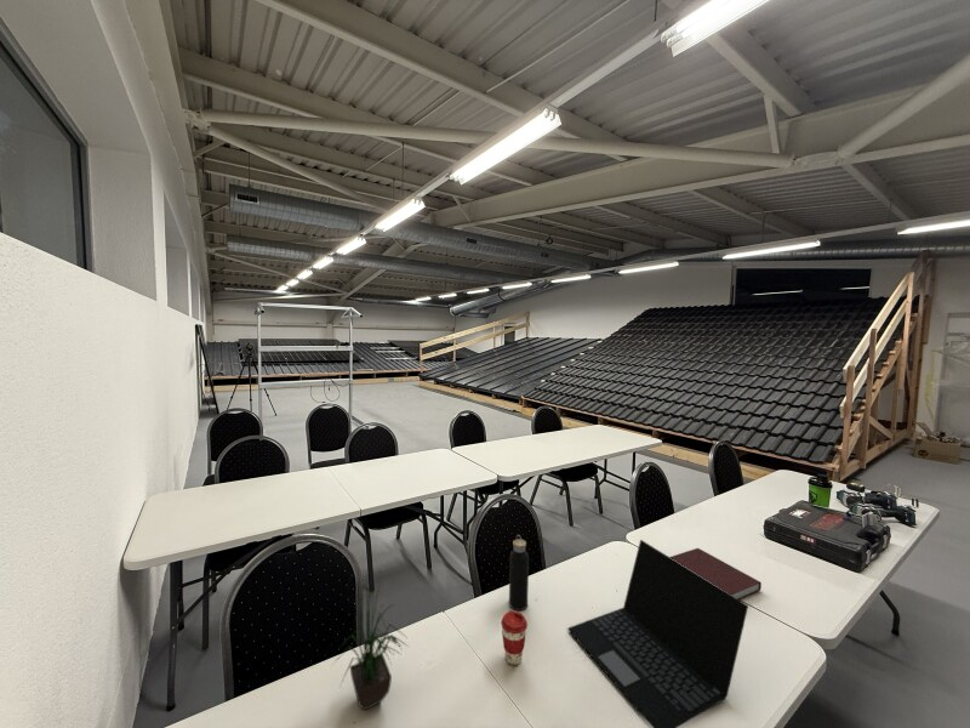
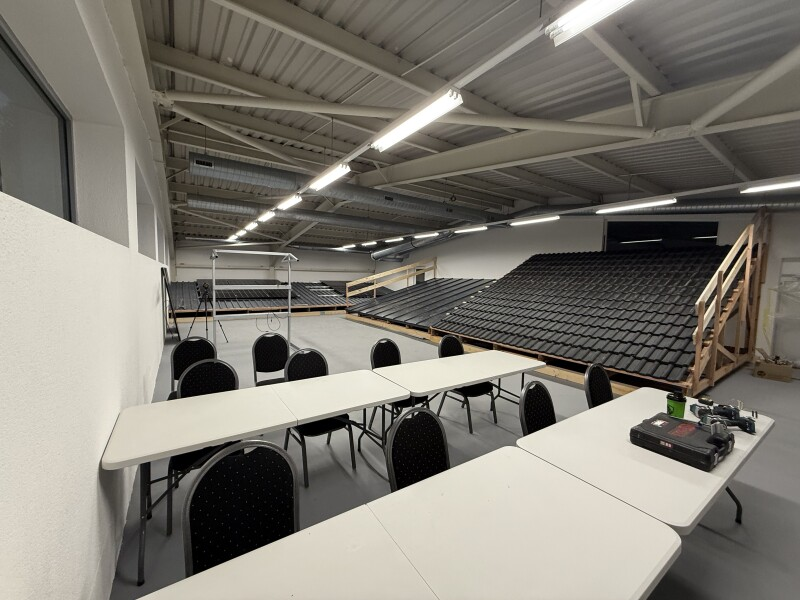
- water bottle [508,534,530,612]
- potted plant [332,563,410,711]
- coffee cup [500,610,529,666]
- notebook [669,547,763,601]
- laptop [566,539,749,728]
